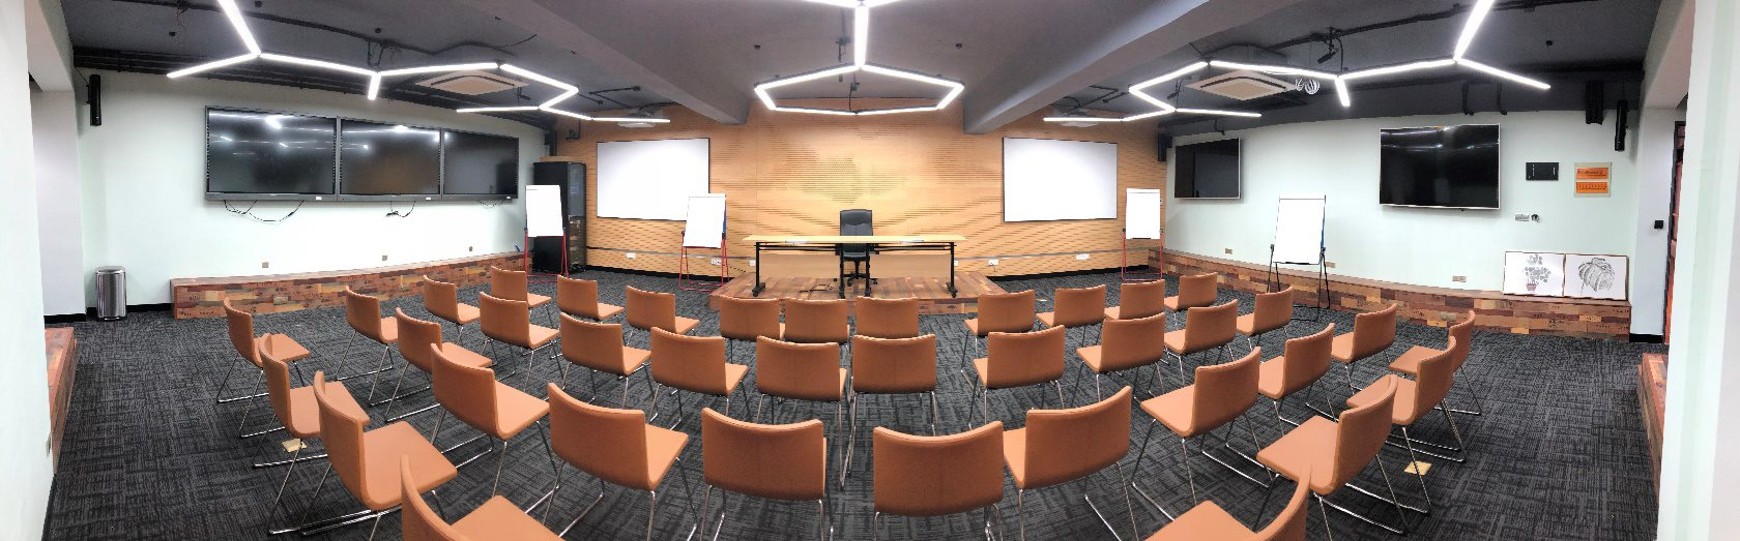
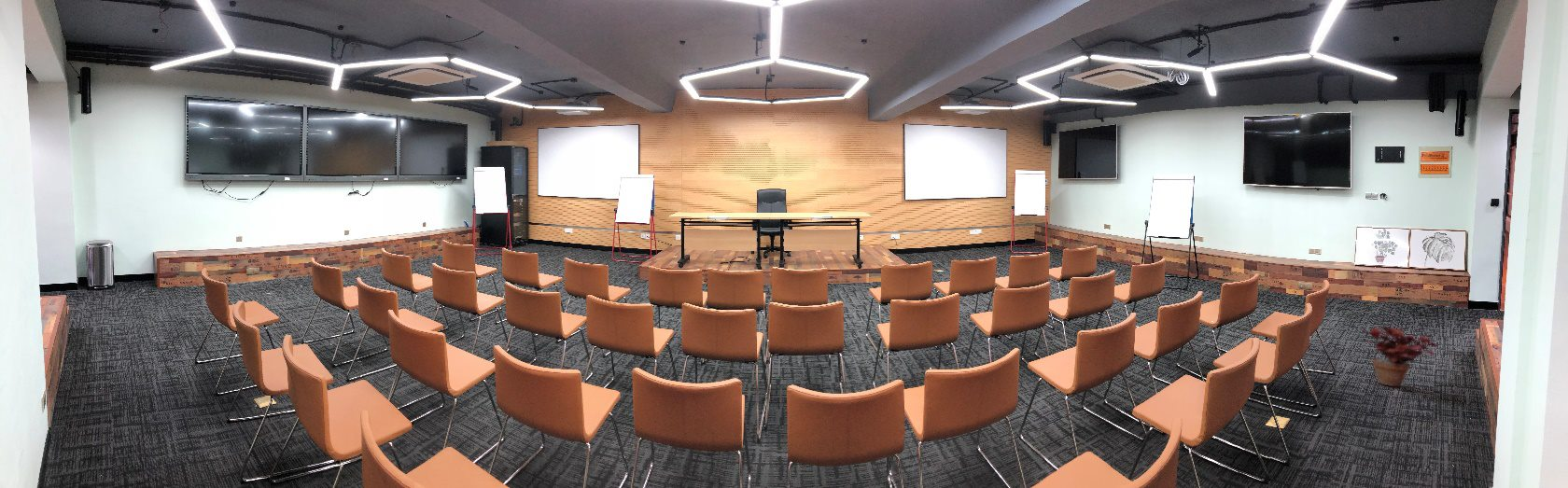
+ potted plant [1361,325,1439,388]
